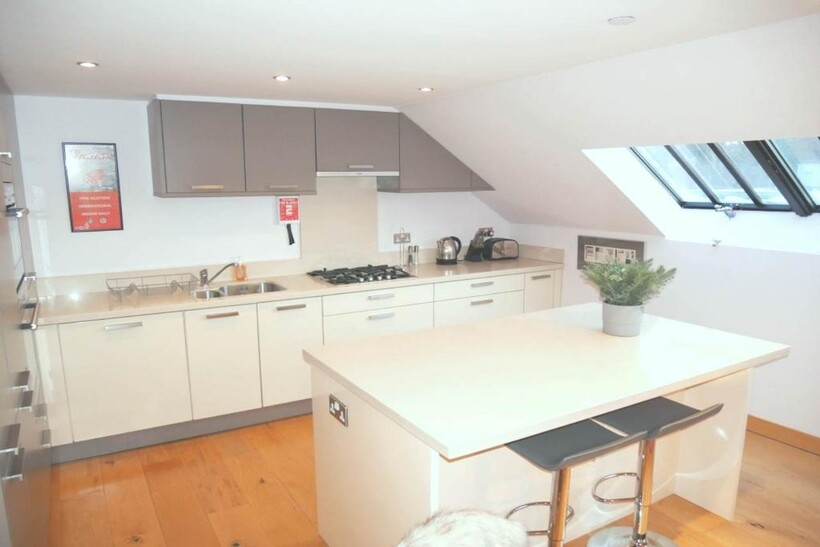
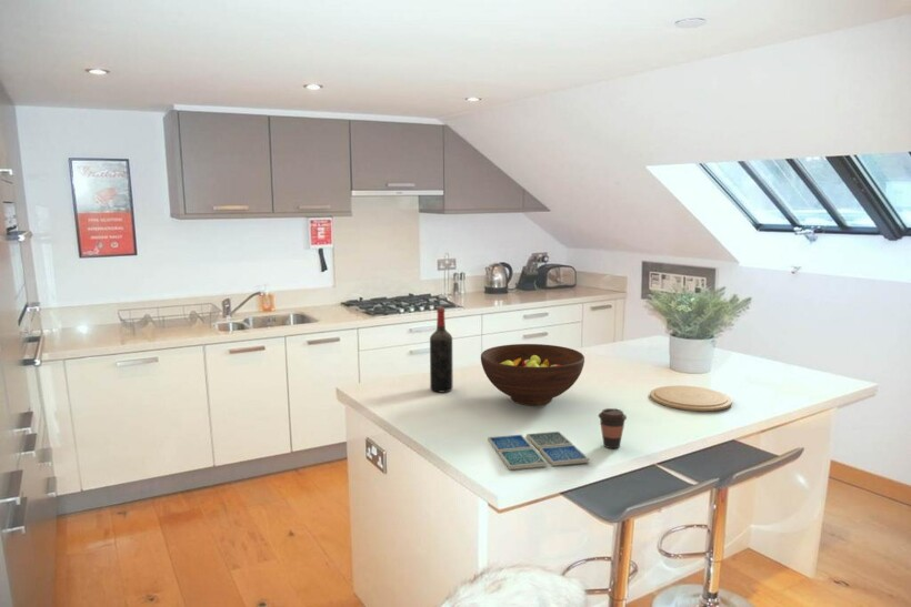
+ drink coaster [487,431,590,471]
+ wine bottle [429,306,453,393]
+ plate [649,384,733,412]
+ fruit bowl [480,343,585,406]
+ coffee cup [598,407,628,449]
